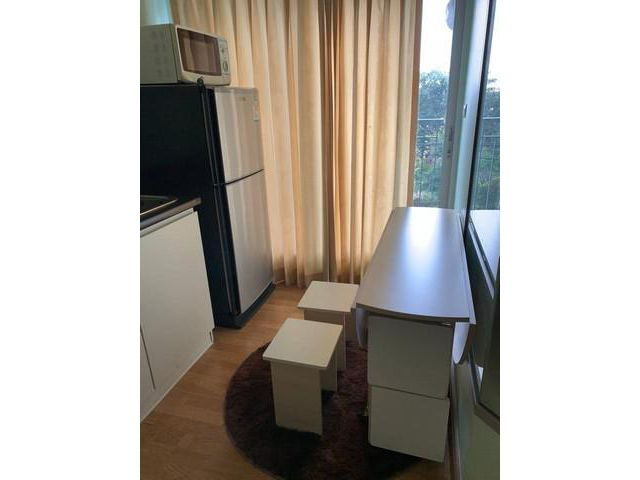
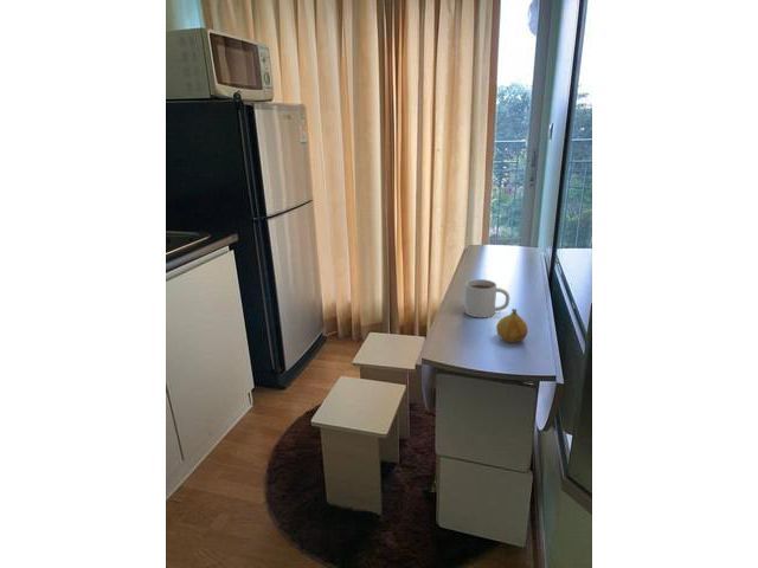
+ fruit [495,308,529,343]
+ mug [463,278,510,318]
